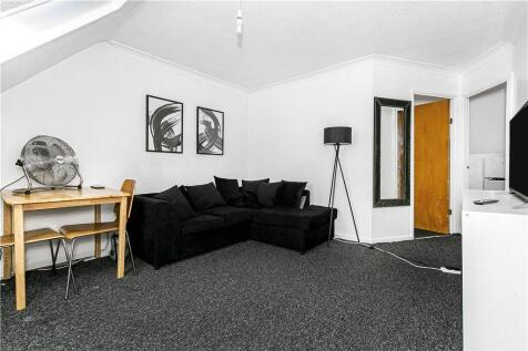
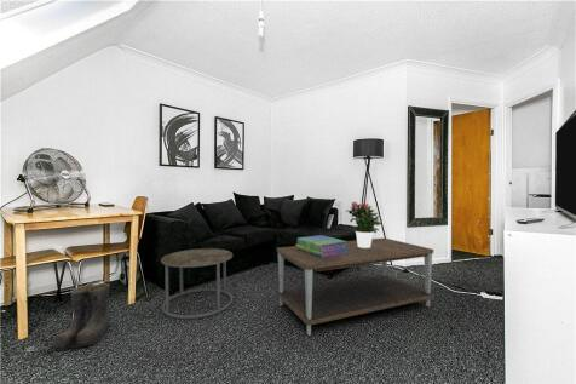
+ potted flower [344,201,384,248]
+ coffee table [276,236,434,337]
+ boots [52,282,111,351]
+ stack of books [294,234,349,258]
+ side table [160,247,235,320]
